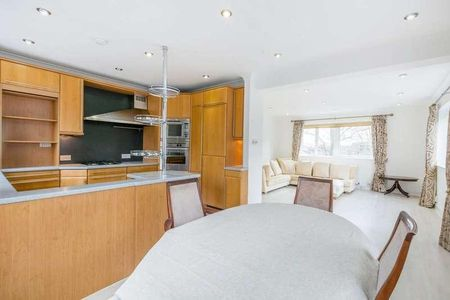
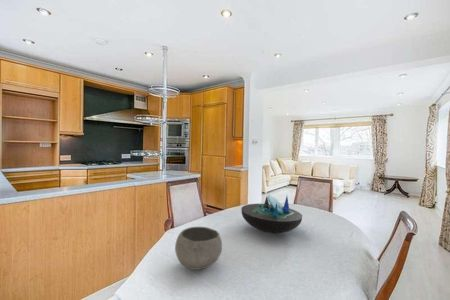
+ bowl [174,226,223,271]
+ decorative bowl [240,194,303,234]
